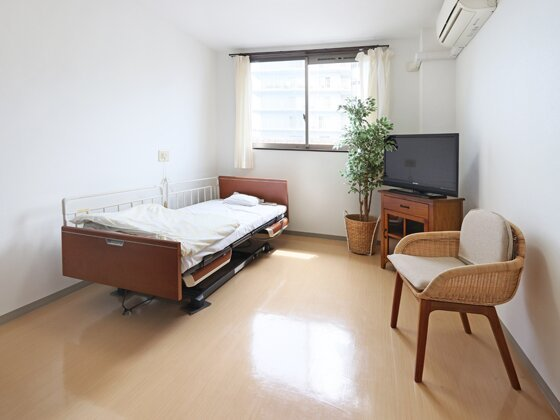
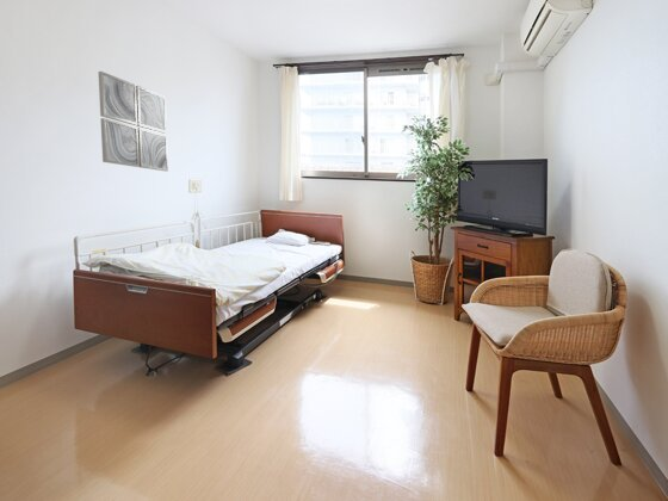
+ wall art [97,70,169,172]
